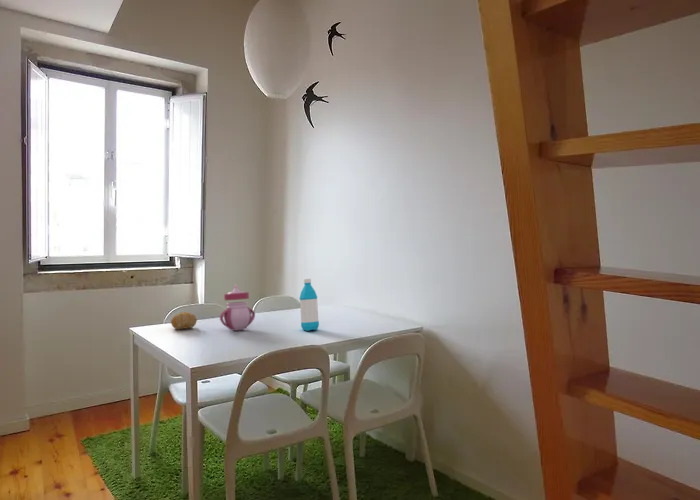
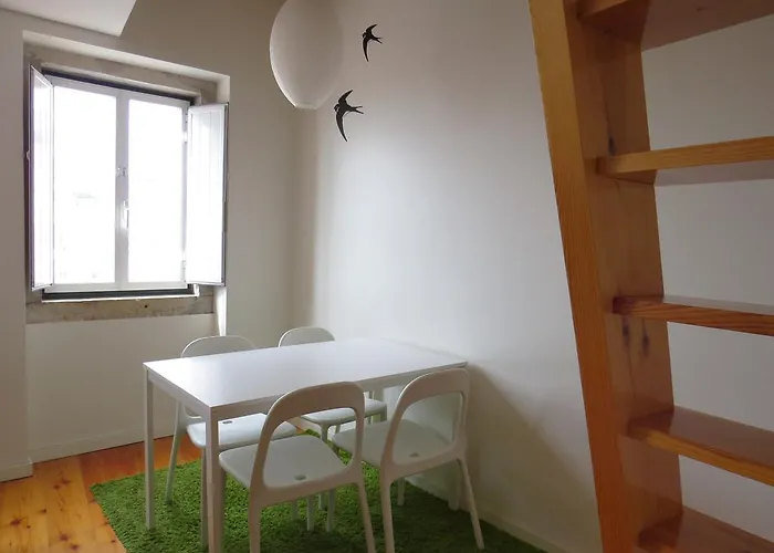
- sippy cup [219,283,256,332]
- water bottle [299,278,320,332]
- fruit [170,311,198,330]
